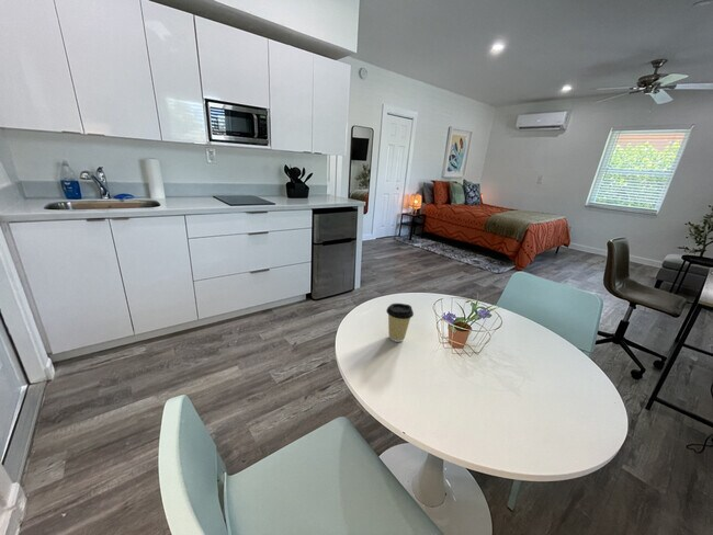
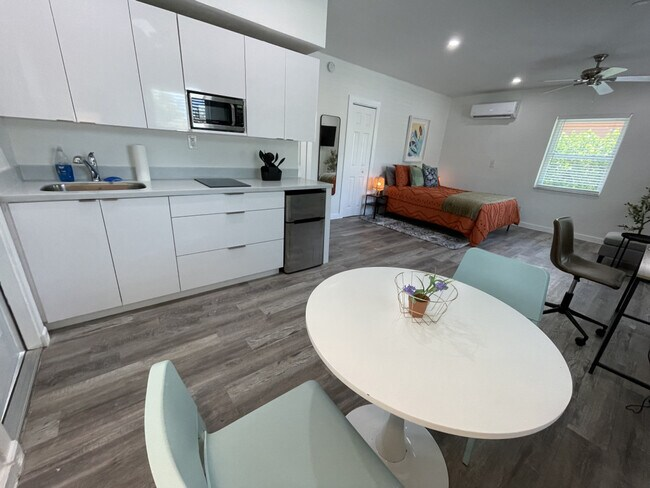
- coffee cup [385,303,415,343]
